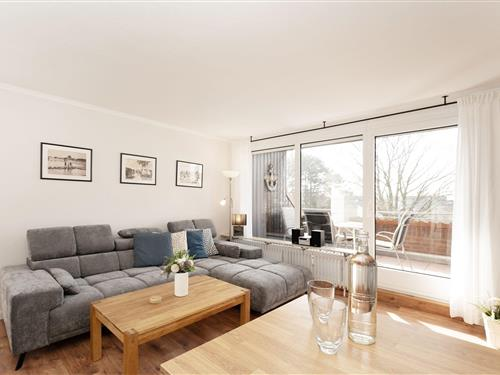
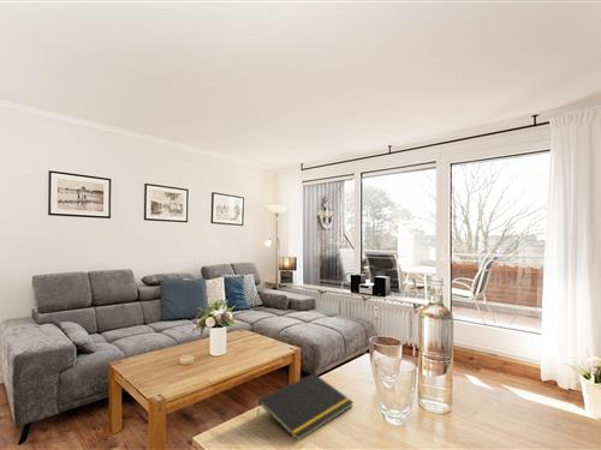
+ notepad [256,372,355,440]
